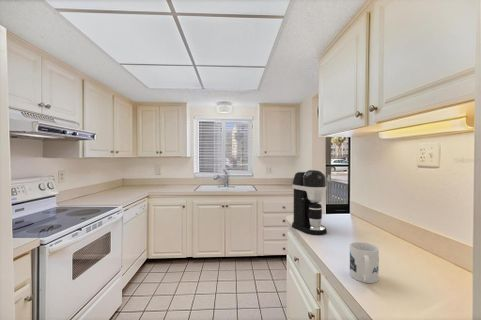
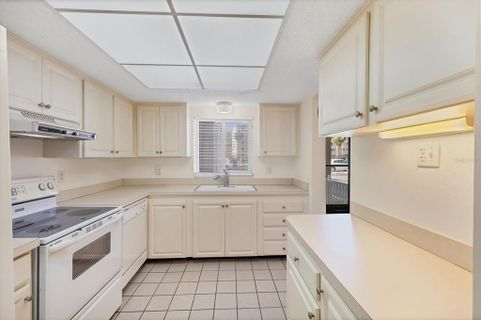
- mug [349,241,380,284]
- coffee maker [291,169,328,236]
